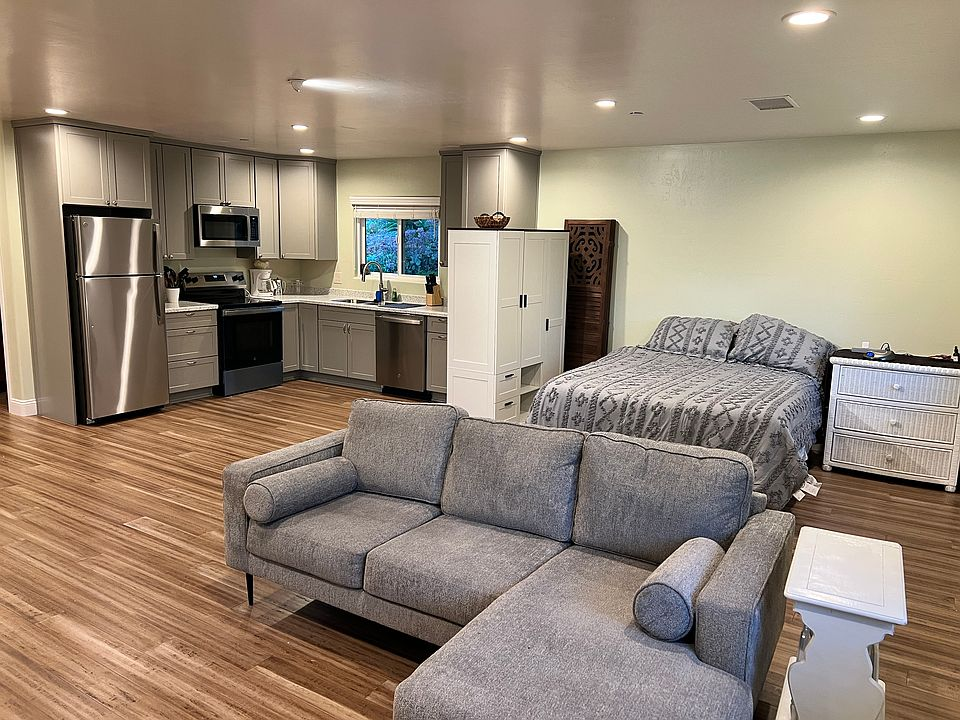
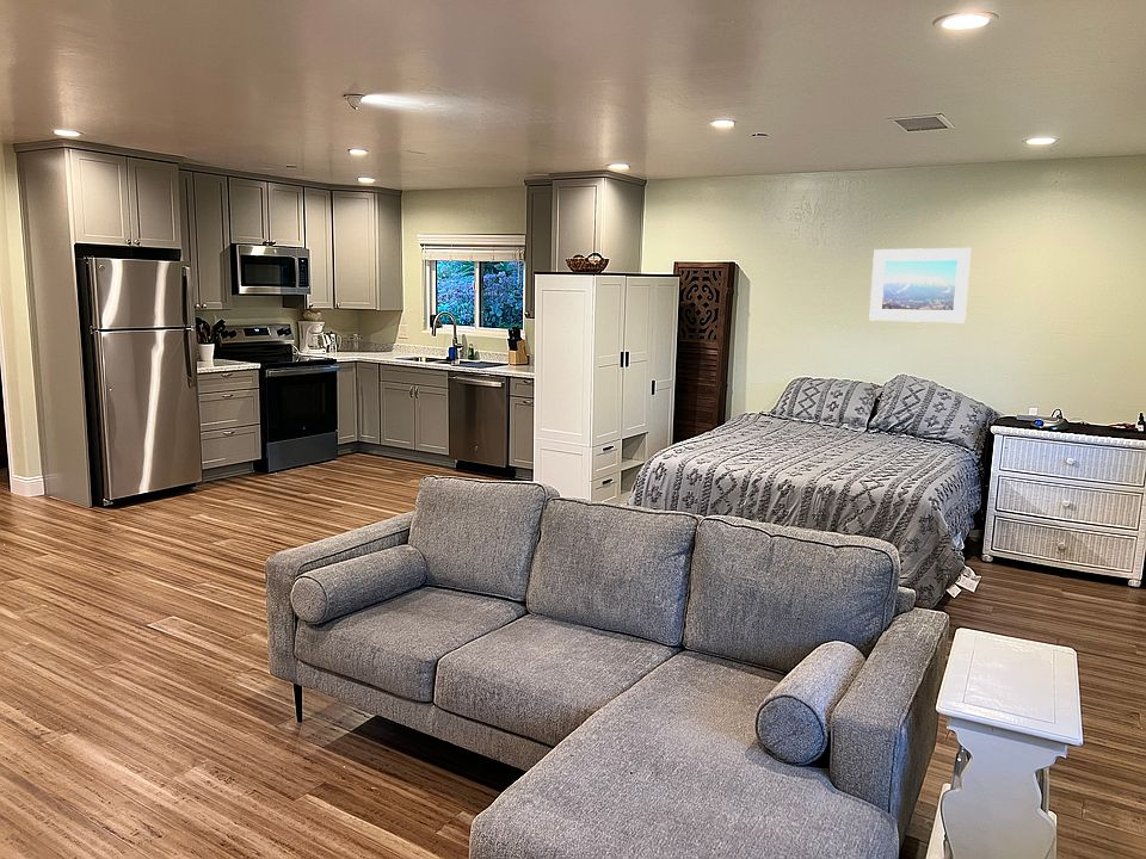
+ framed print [868,247,973,323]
